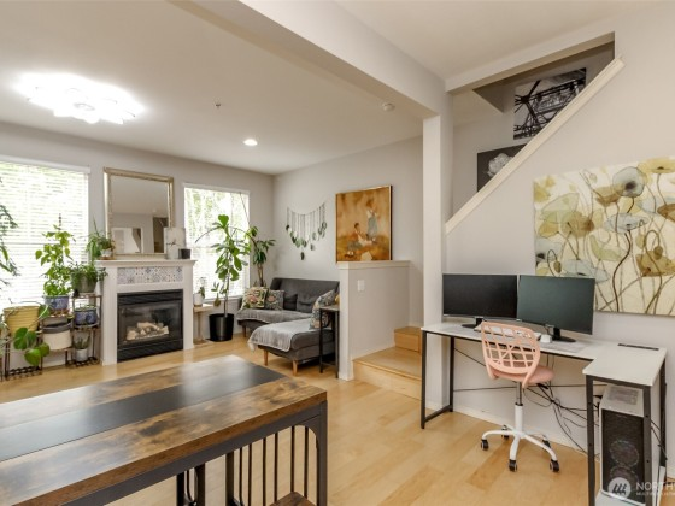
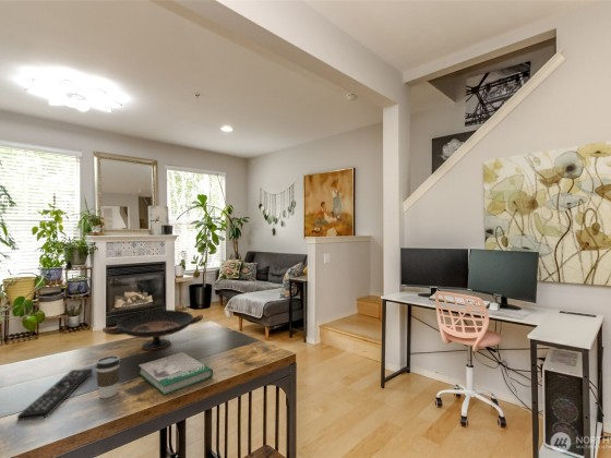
+ book [137,351,214,397]
+ remote control [16,367,94,422]
+ coffee cup [95,354,121,399]
+ decorative bowl [101,309,204,351]
